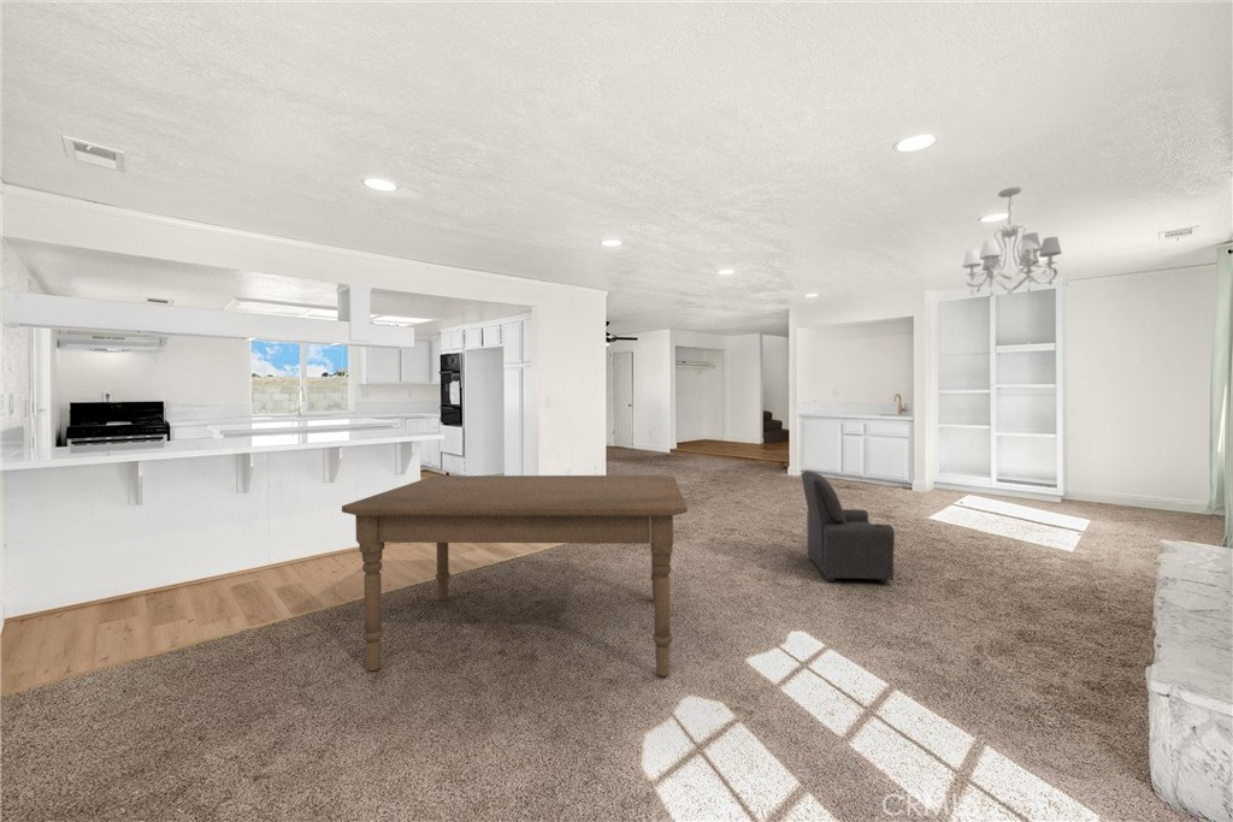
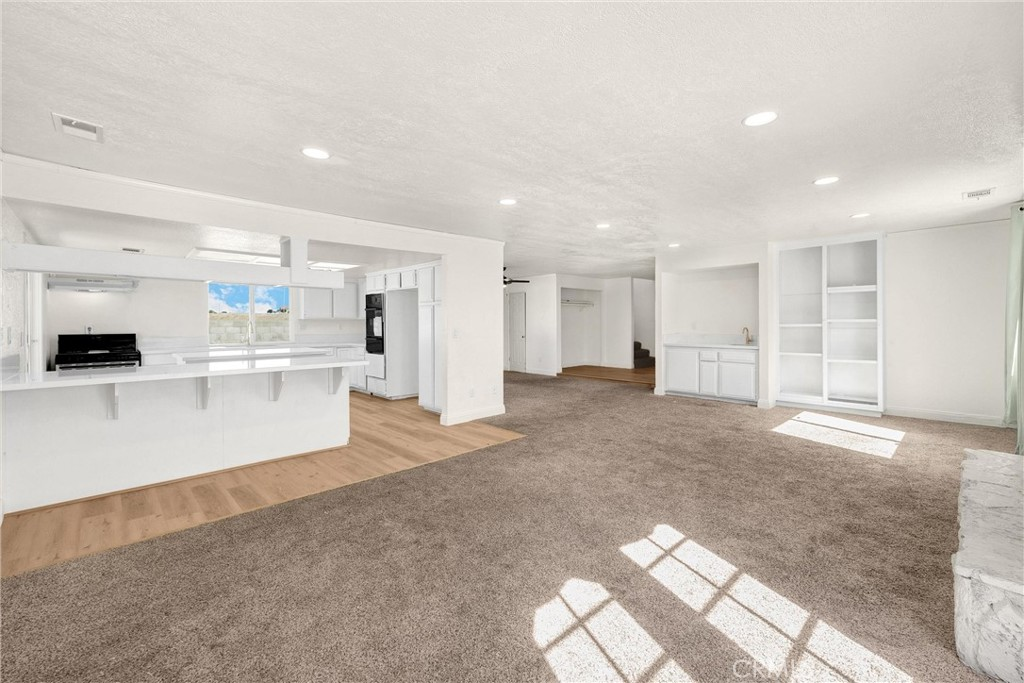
- dining table [341,474,689,678]
- chandelier [961,187,1063,297]
- chair [801,469,896,585]
